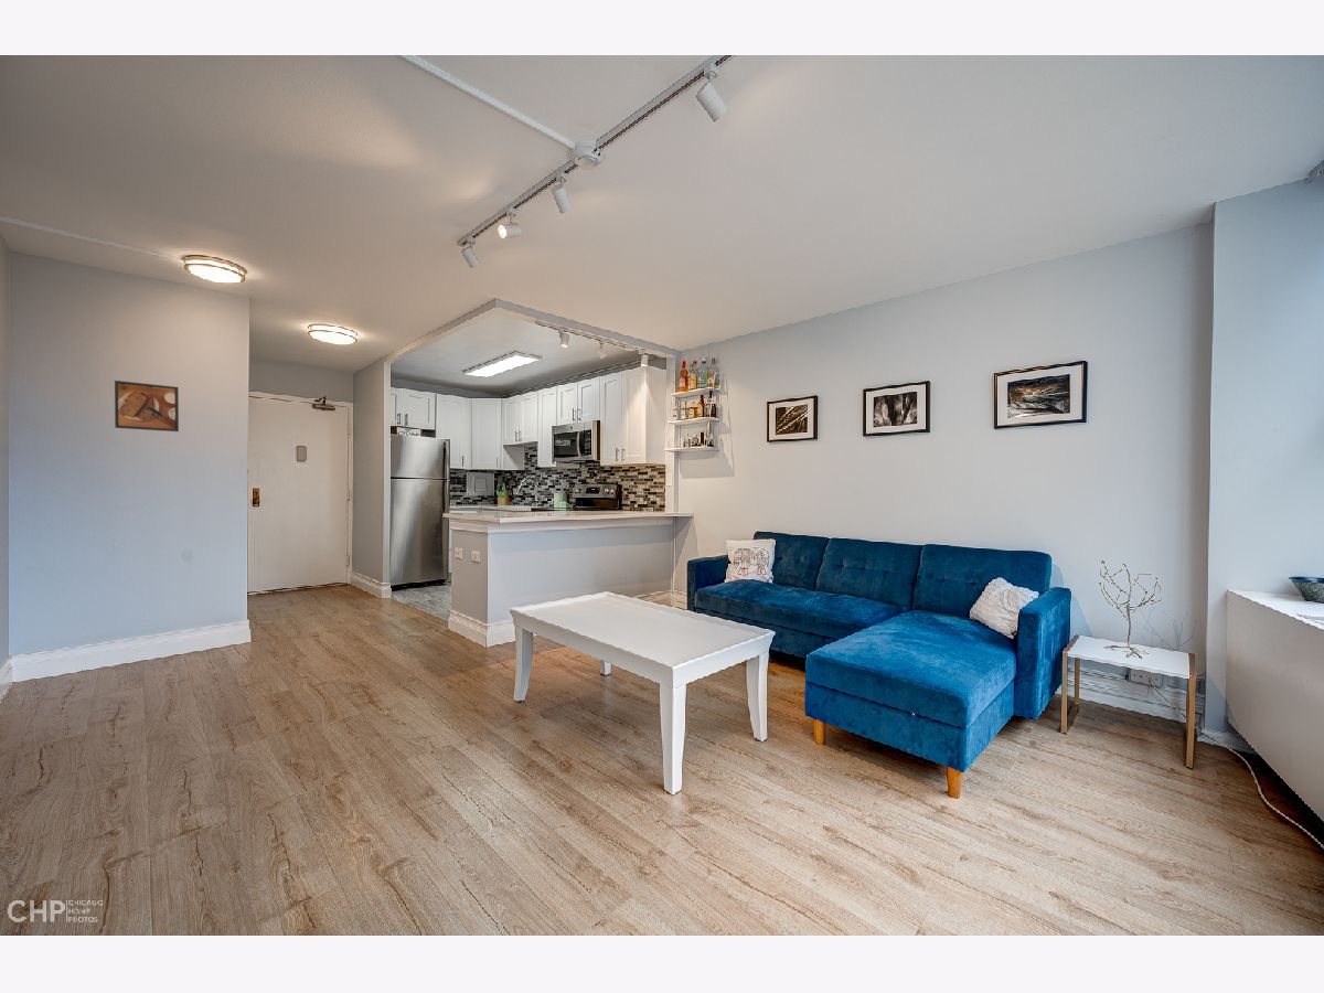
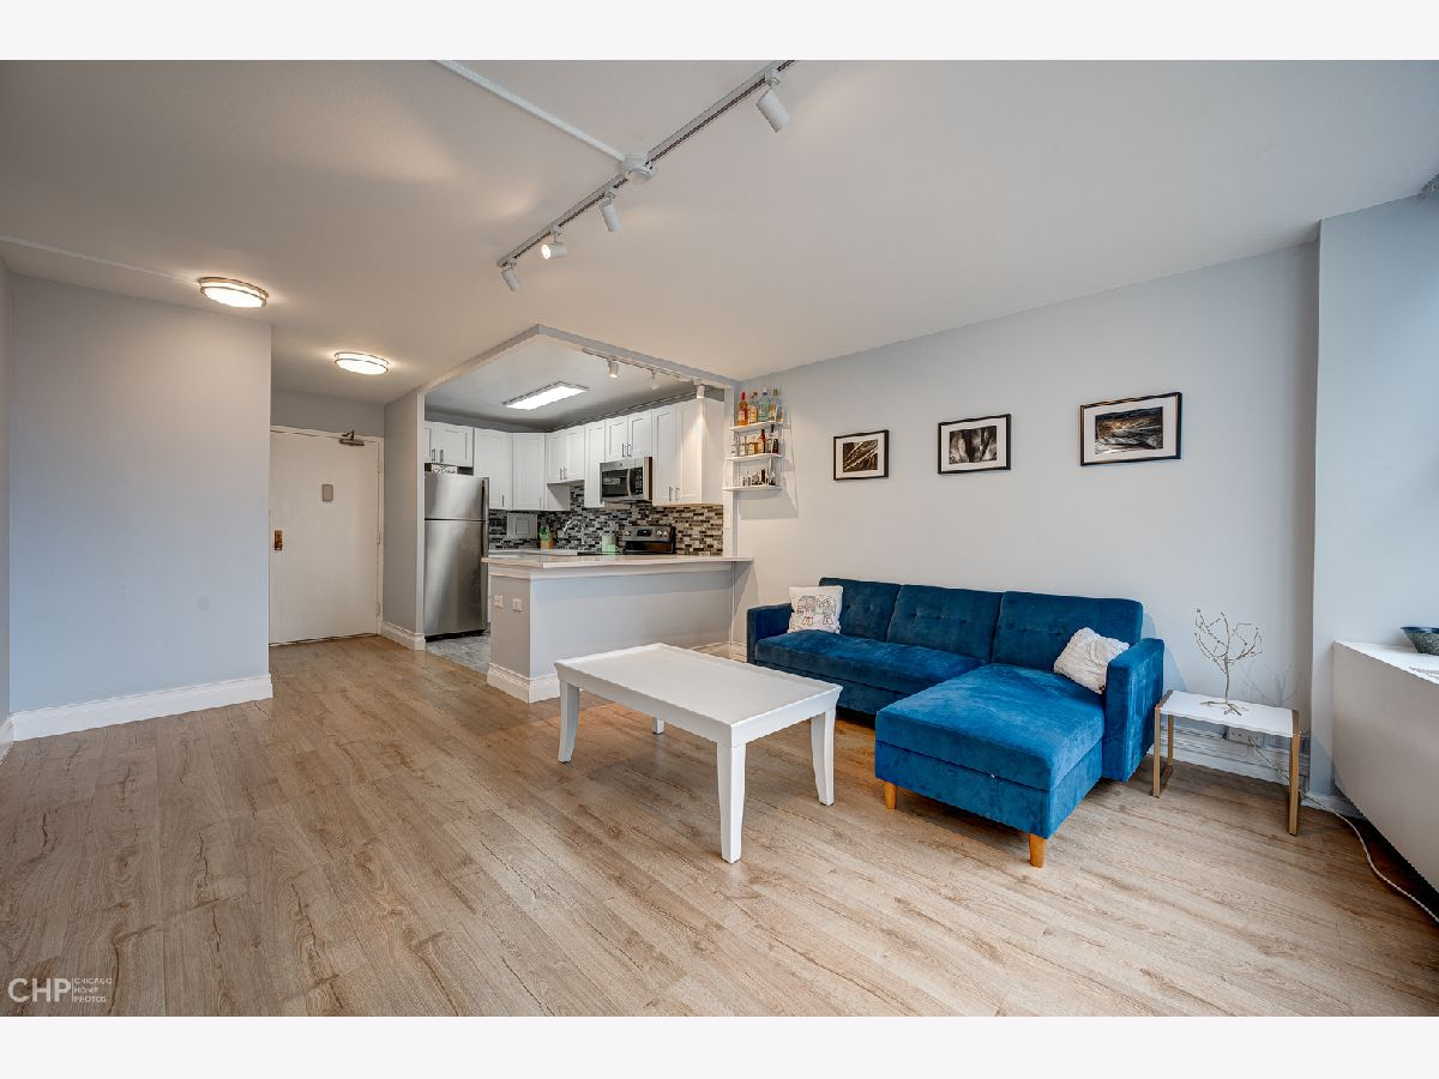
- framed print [114,380,180,433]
